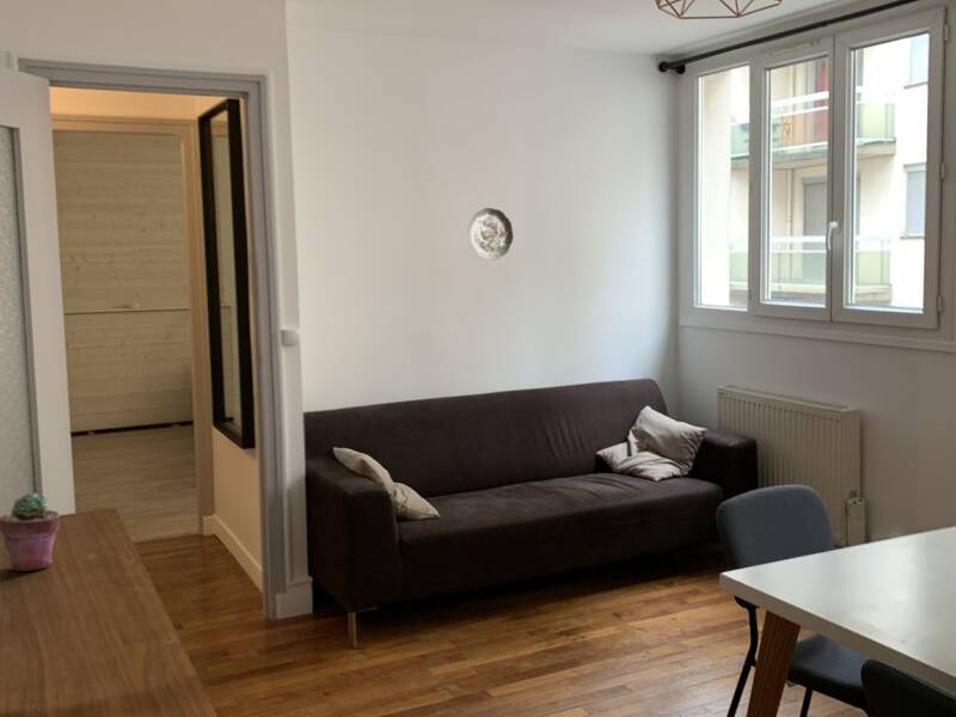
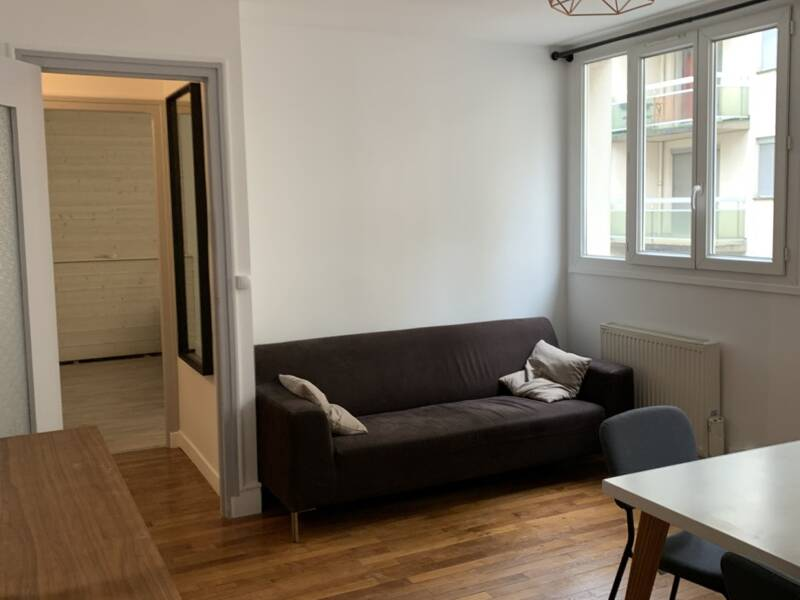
- decorative plate [467,207,514,262]
- potted succulent [0,491,62,572]
